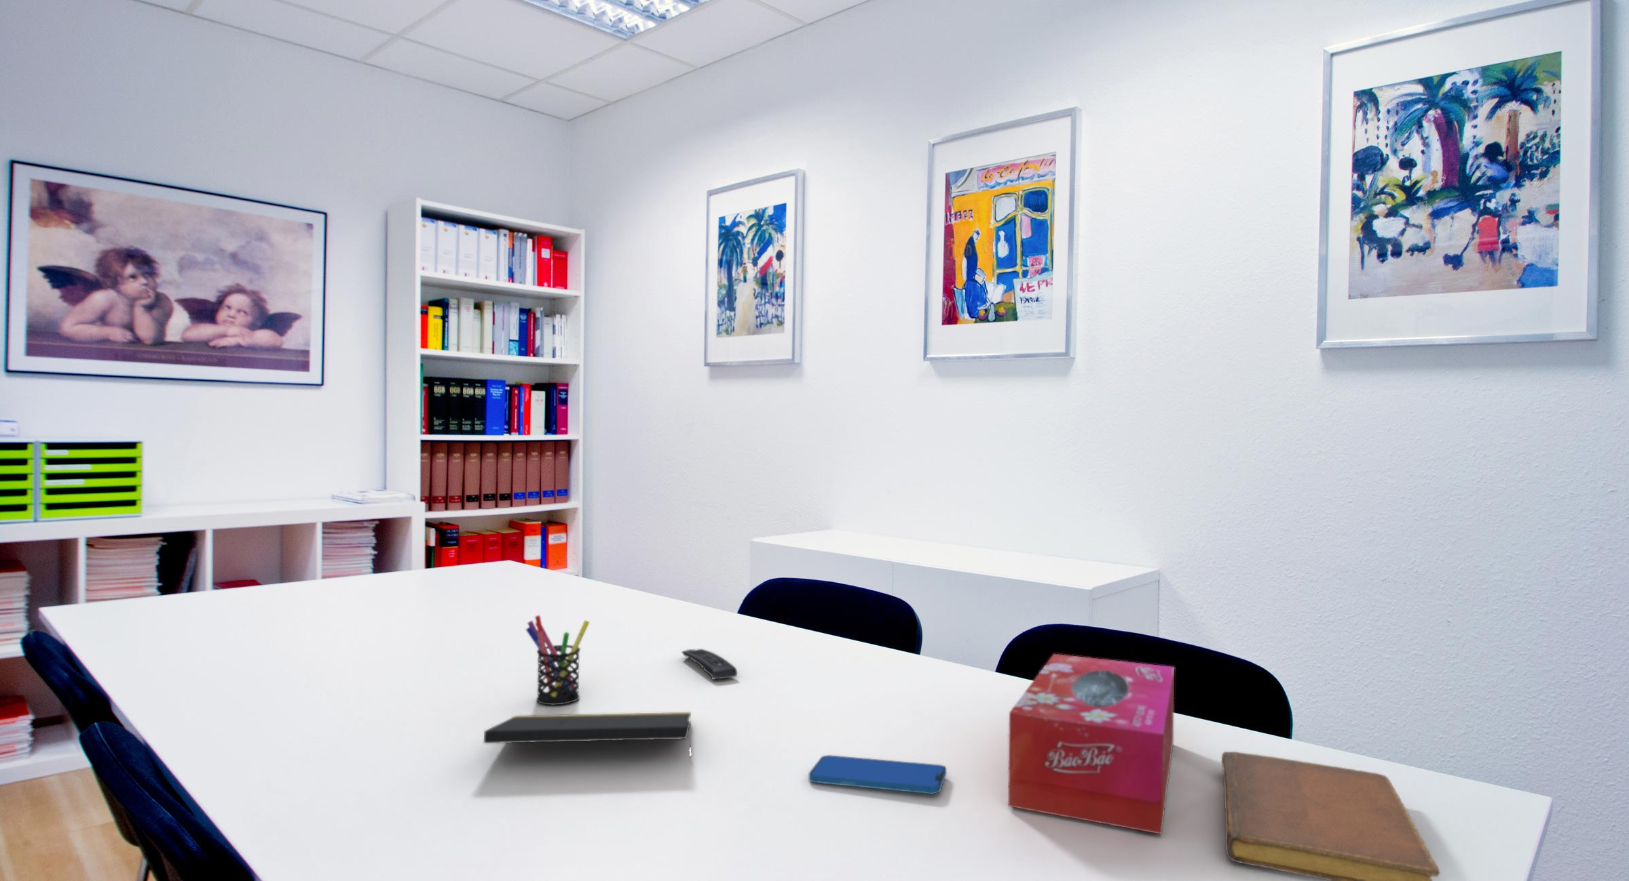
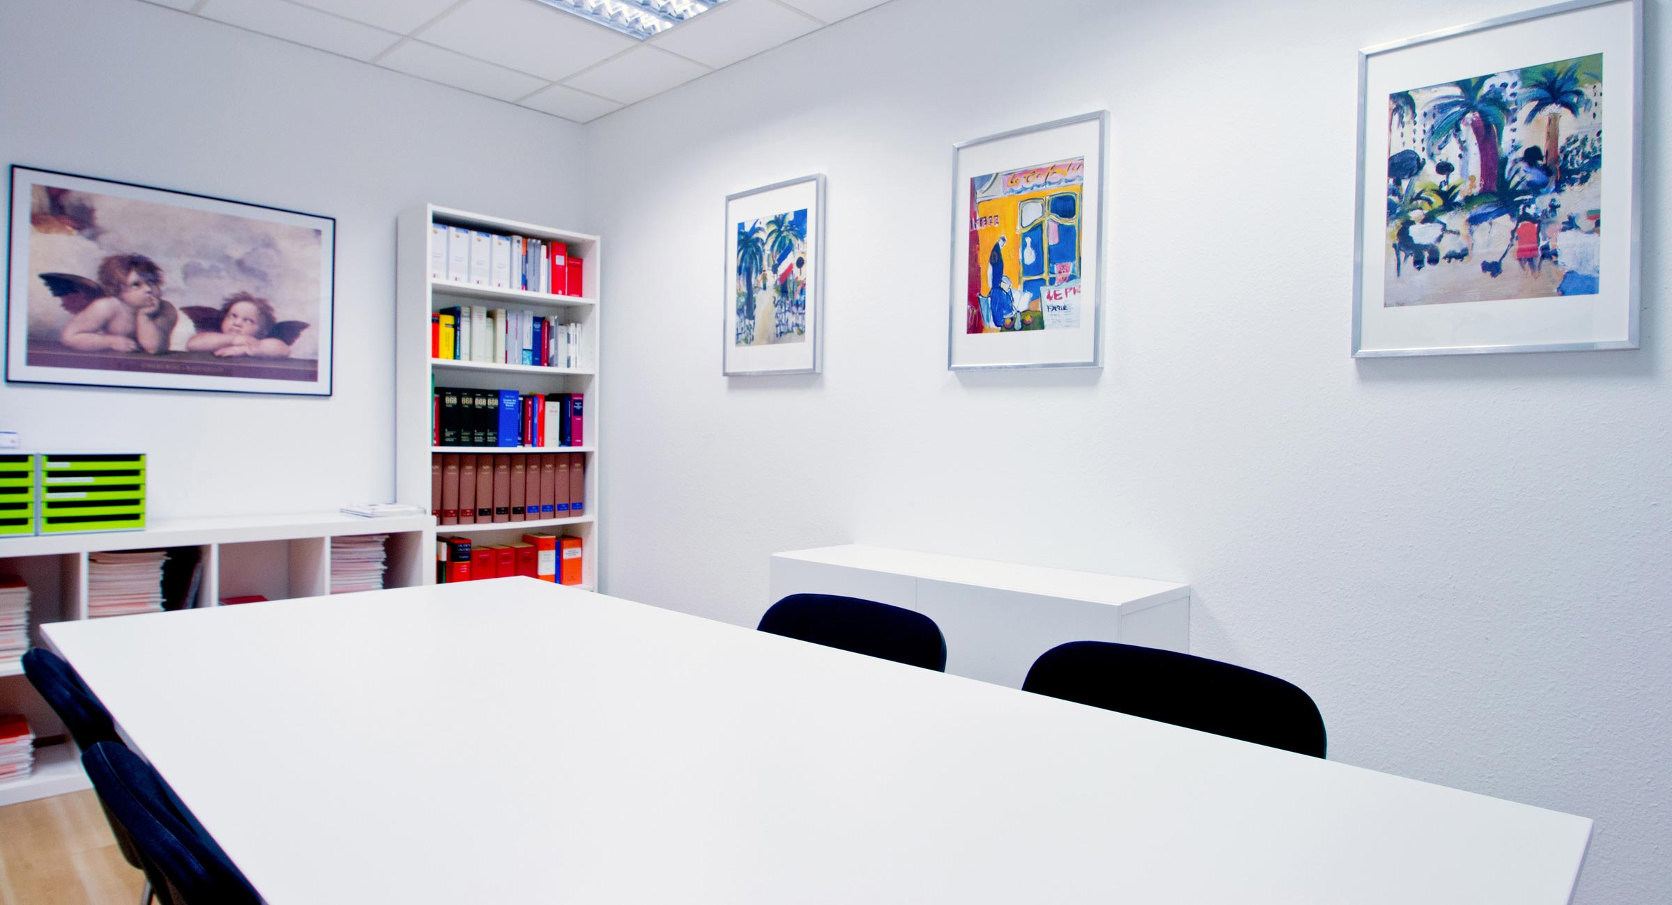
- notepad [483,712,693,766]
- remote control [681,649,737,680]
- pen holder [526,615,590,705]
- notebook [1221,751,1441,881]
- tissue box [1008,653,1175,835]
- smartphone [808,754,947,795]
